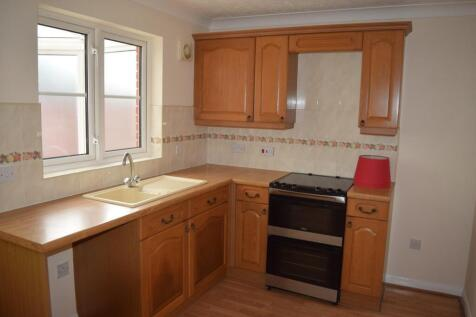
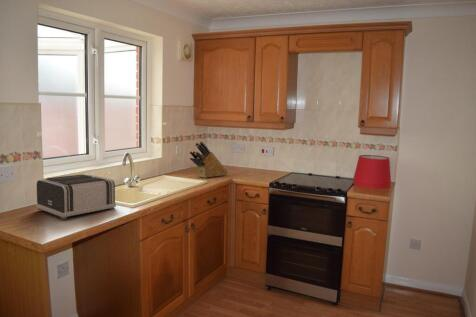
+ knife block [189,141,229,179]
+ toaster [35,173,117,220]
